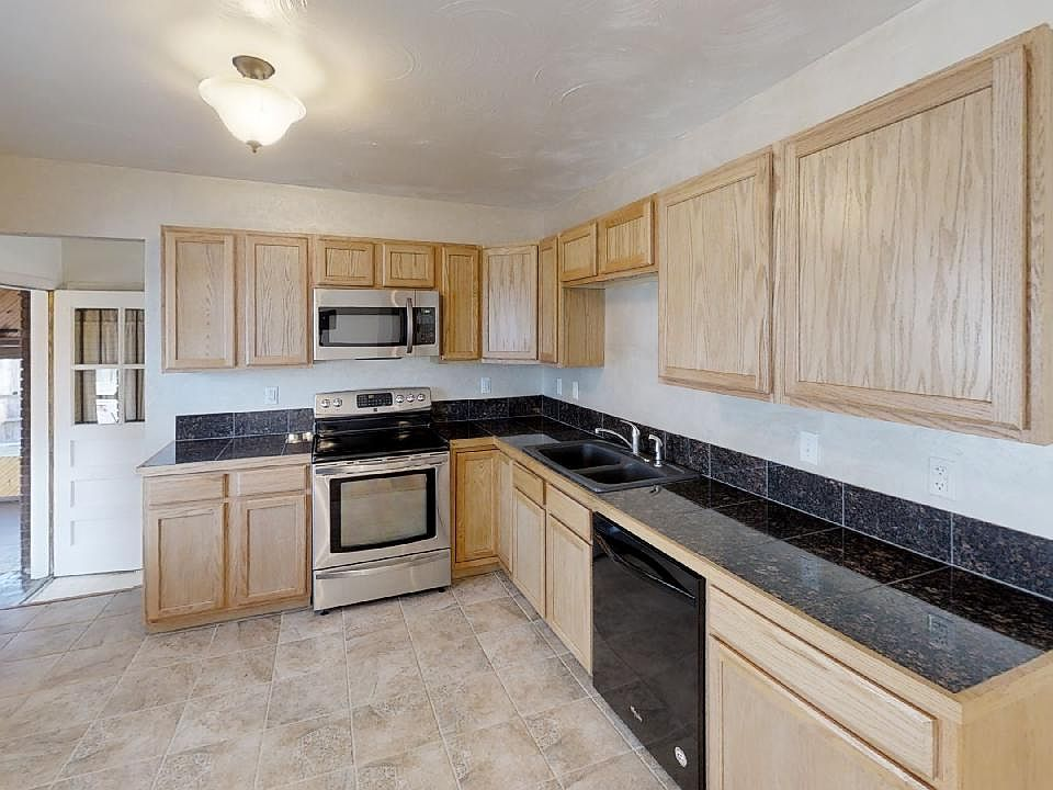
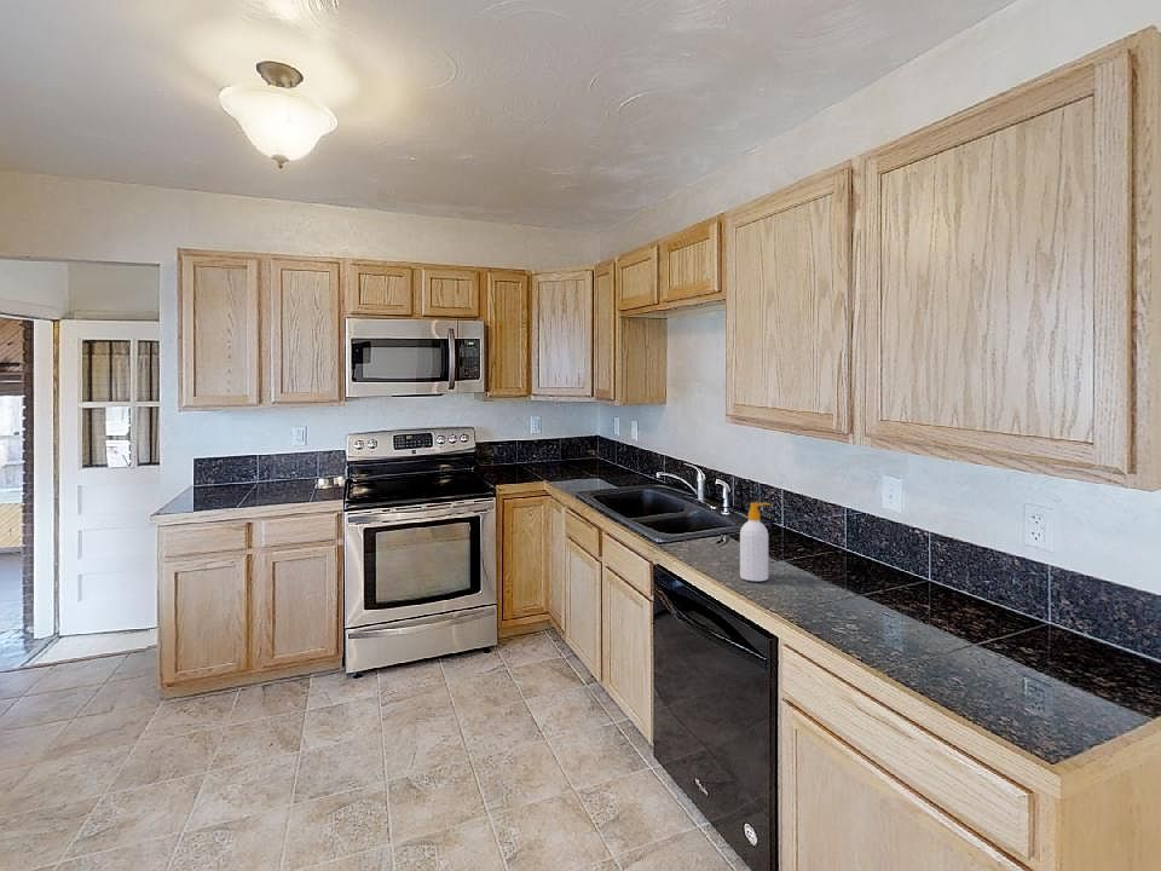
+ soap bottle [739,502,772,582]
